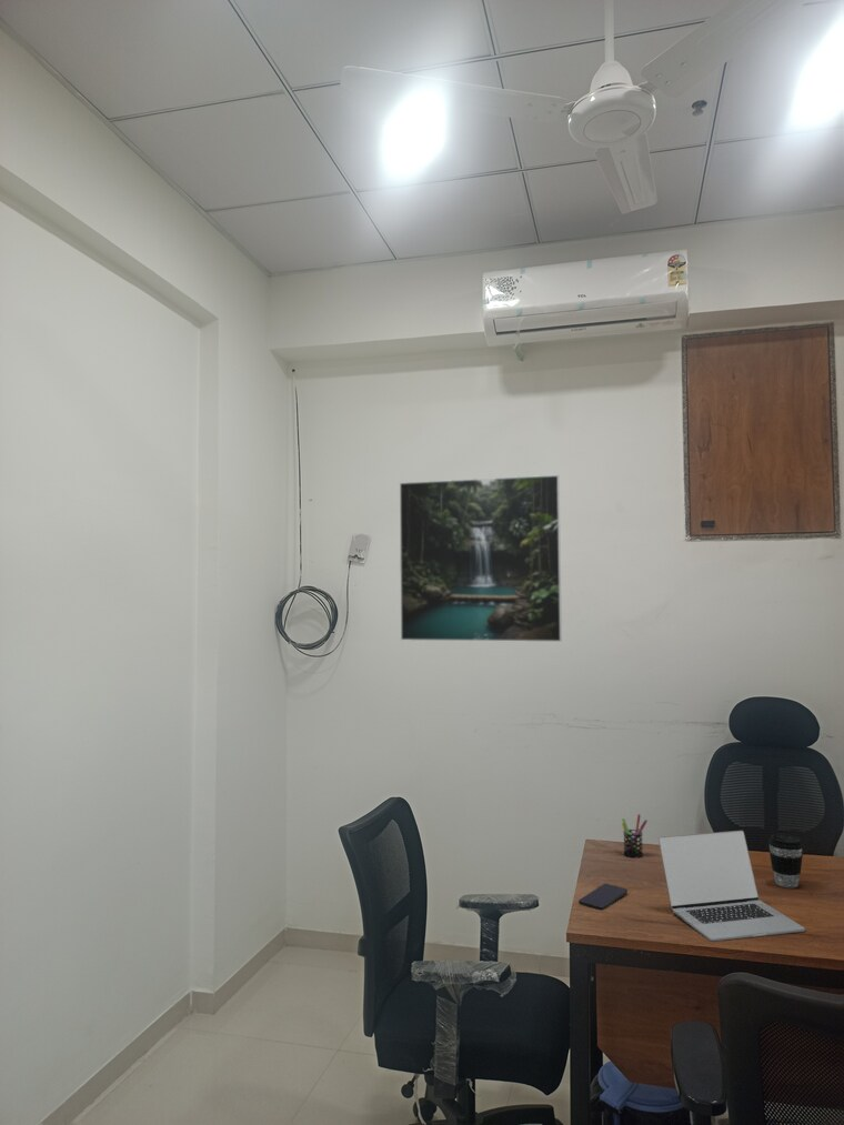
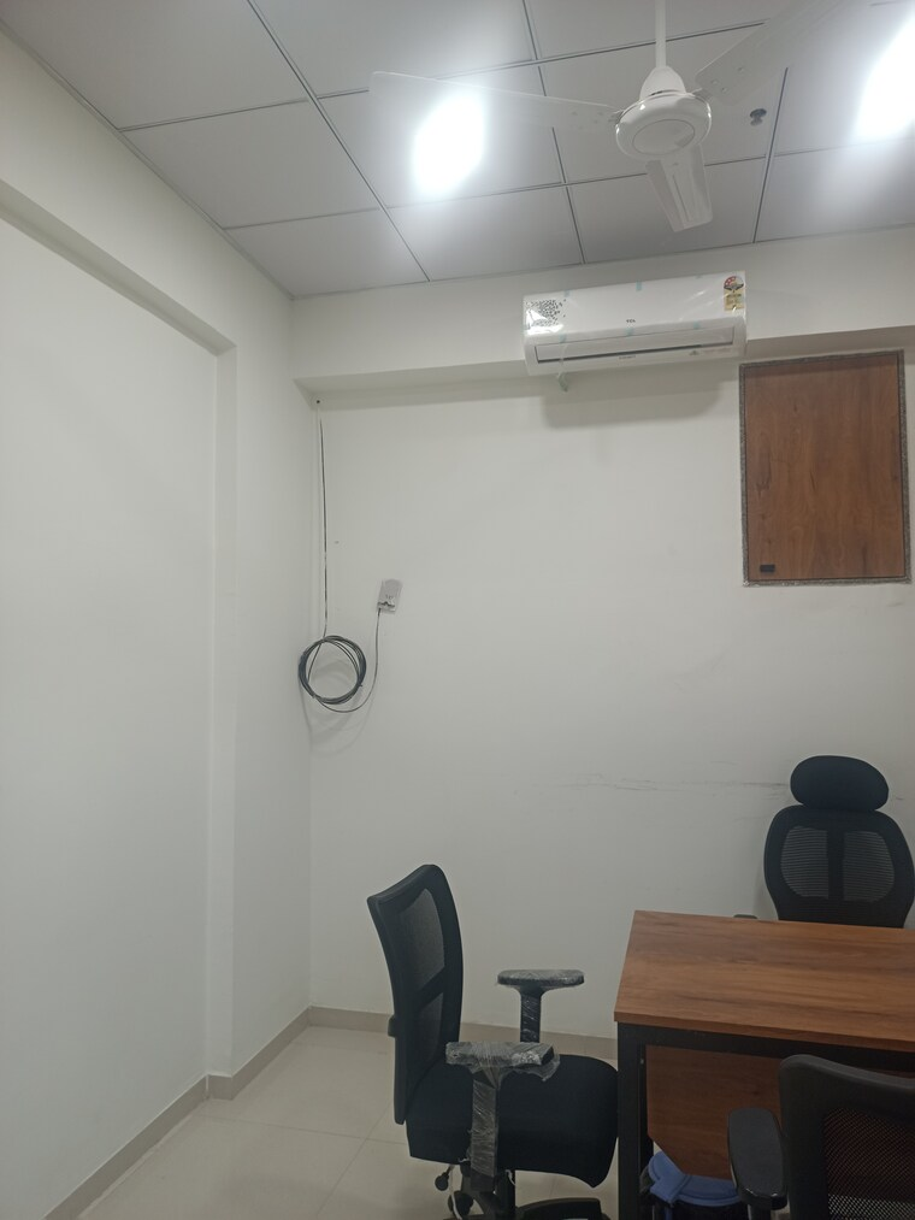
- smartphone [577,883,629,911]
- coffee cup [767,833,805,888]
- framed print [399,474,563,643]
- pen holder [621,813,649,858]
- laptop [657,830,806,943]
